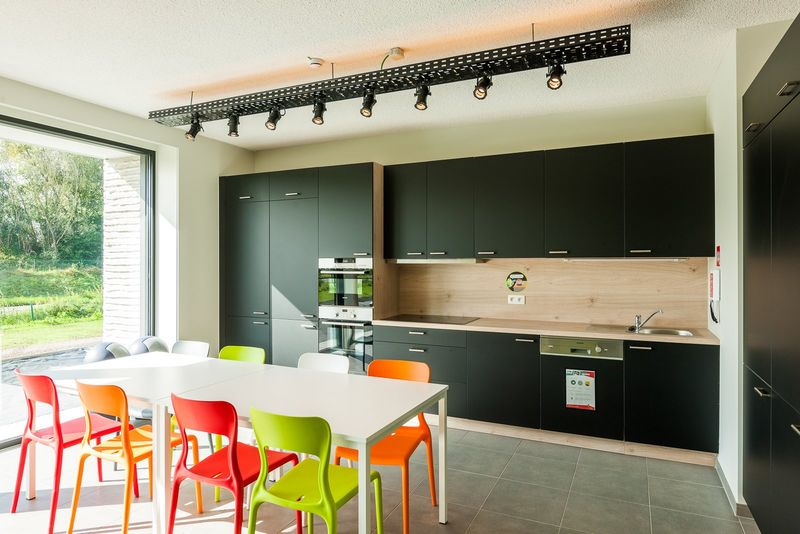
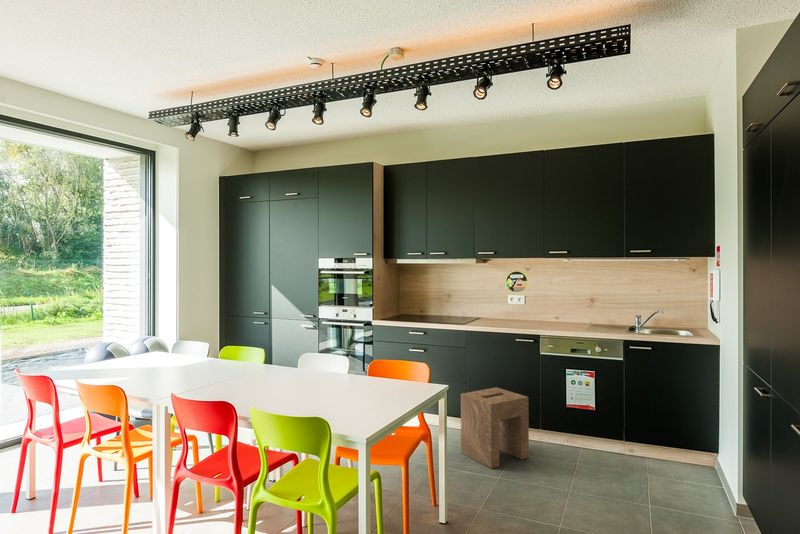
+ stool [460,386,530,469]
